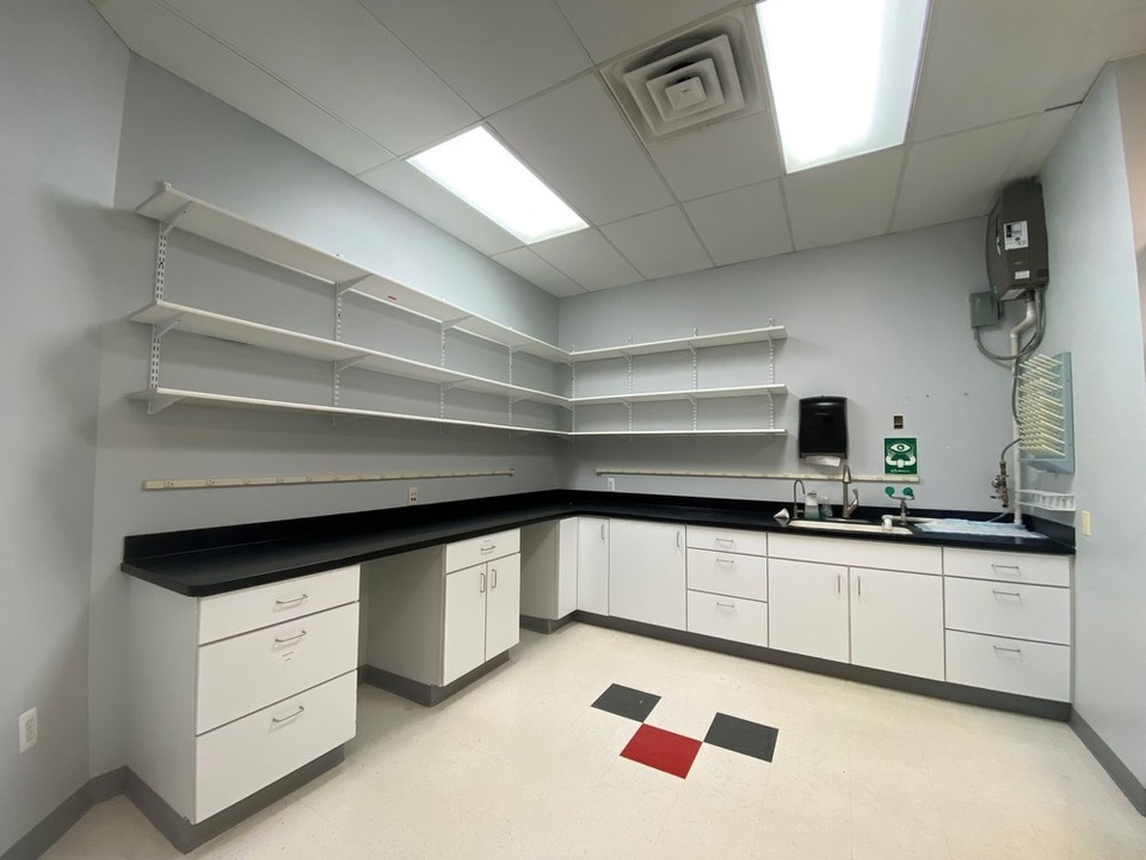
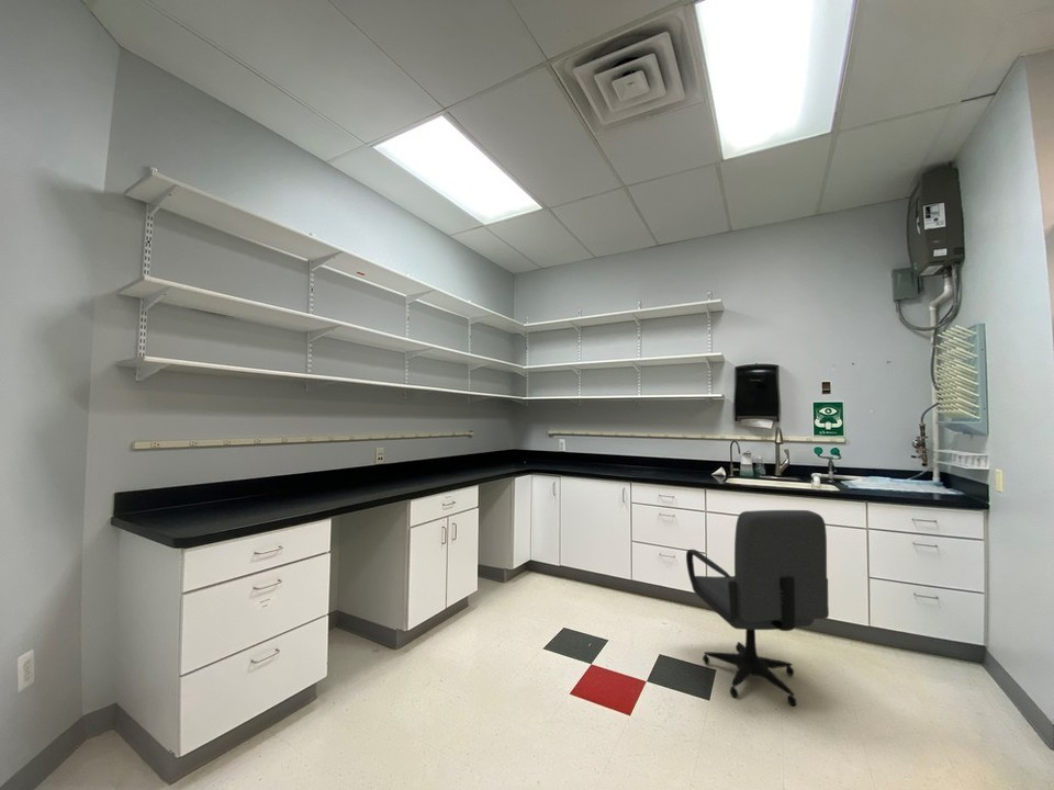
+ office chair [685,509,830,707]
